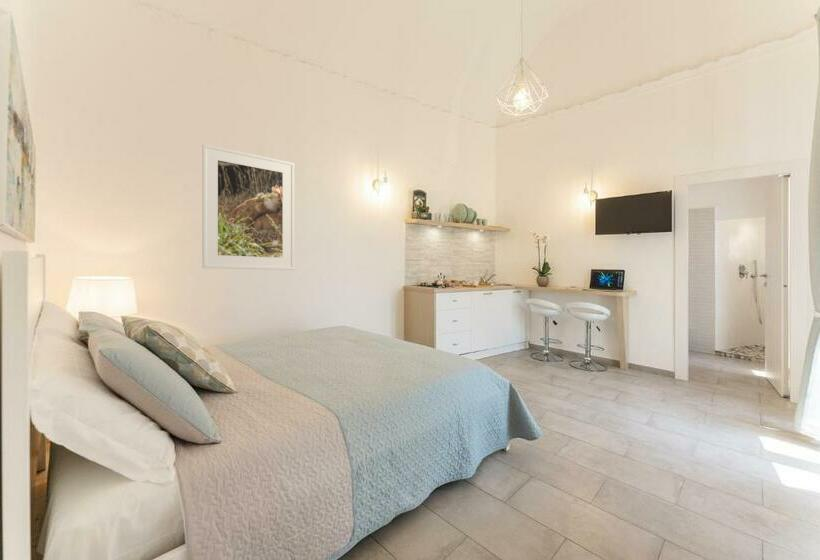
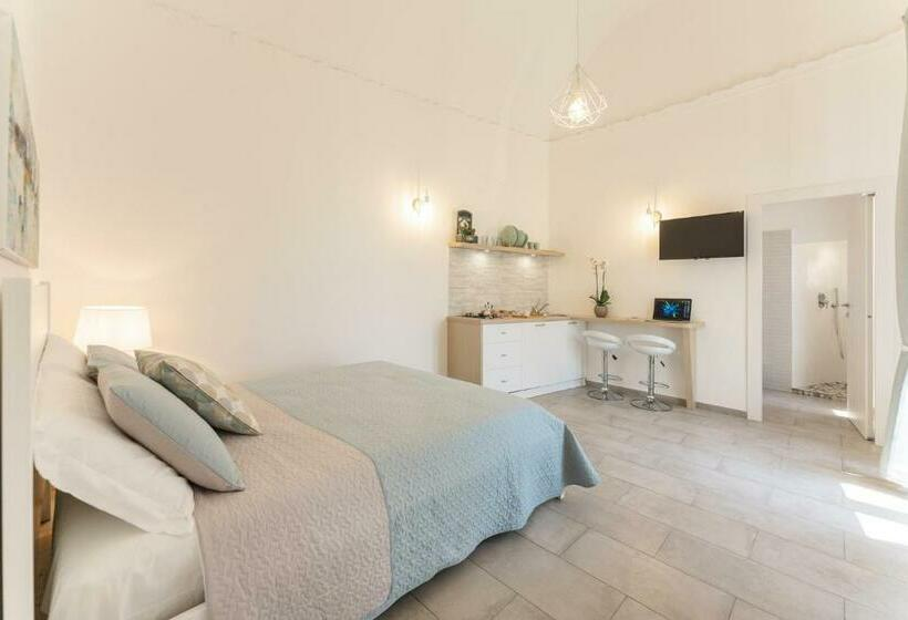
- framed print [201,143,295,271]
